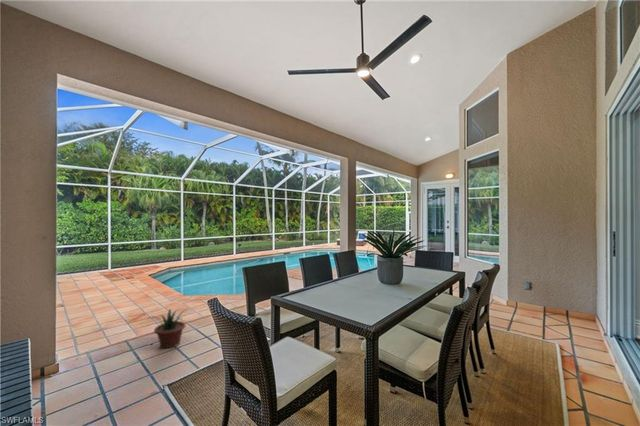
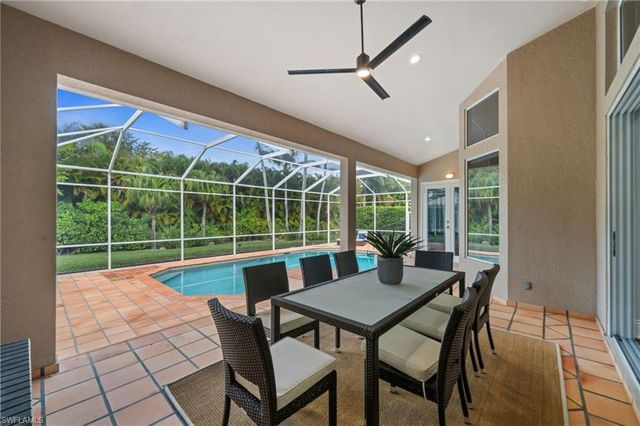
- potted plant [146,308,189,350]
